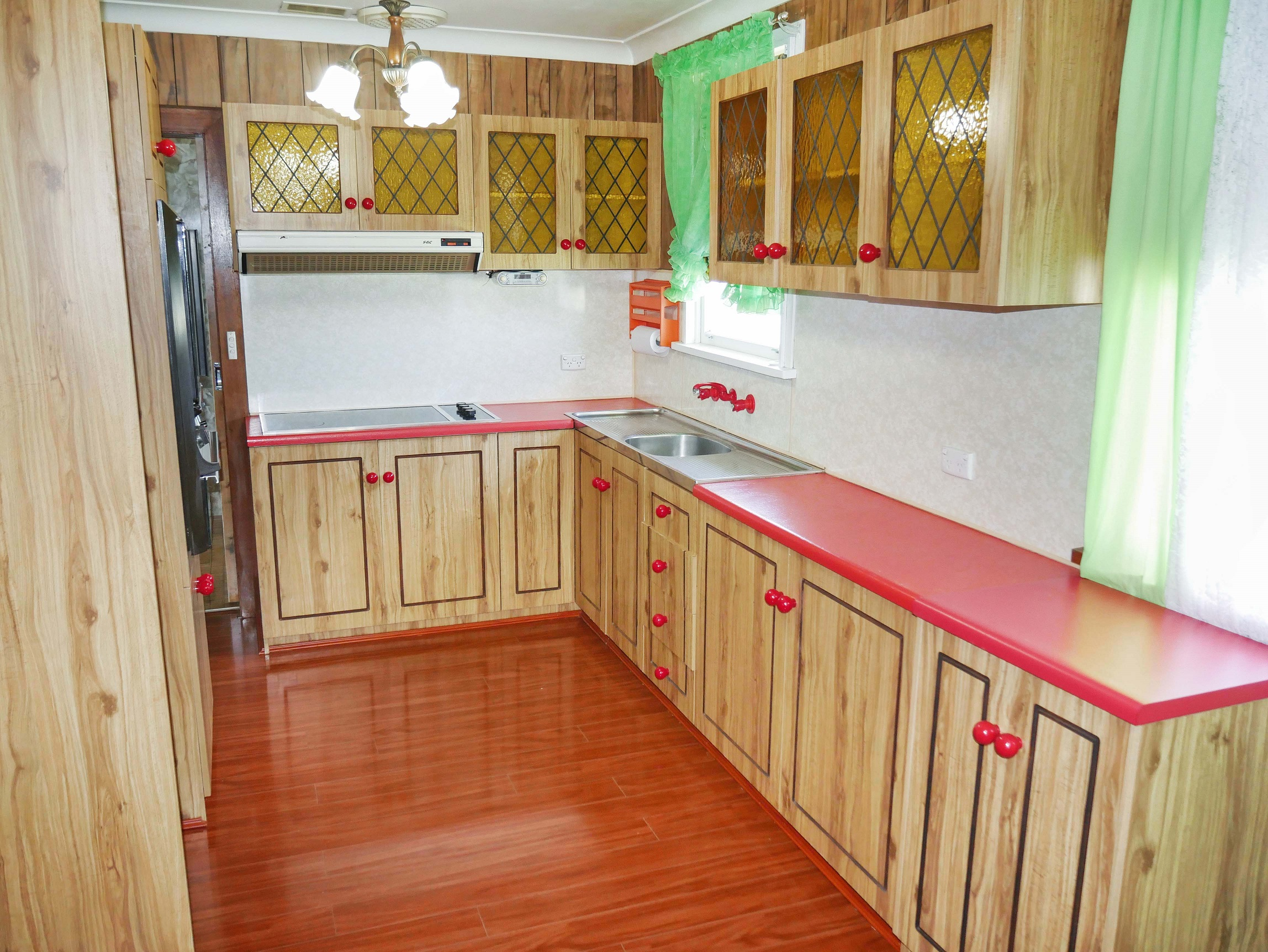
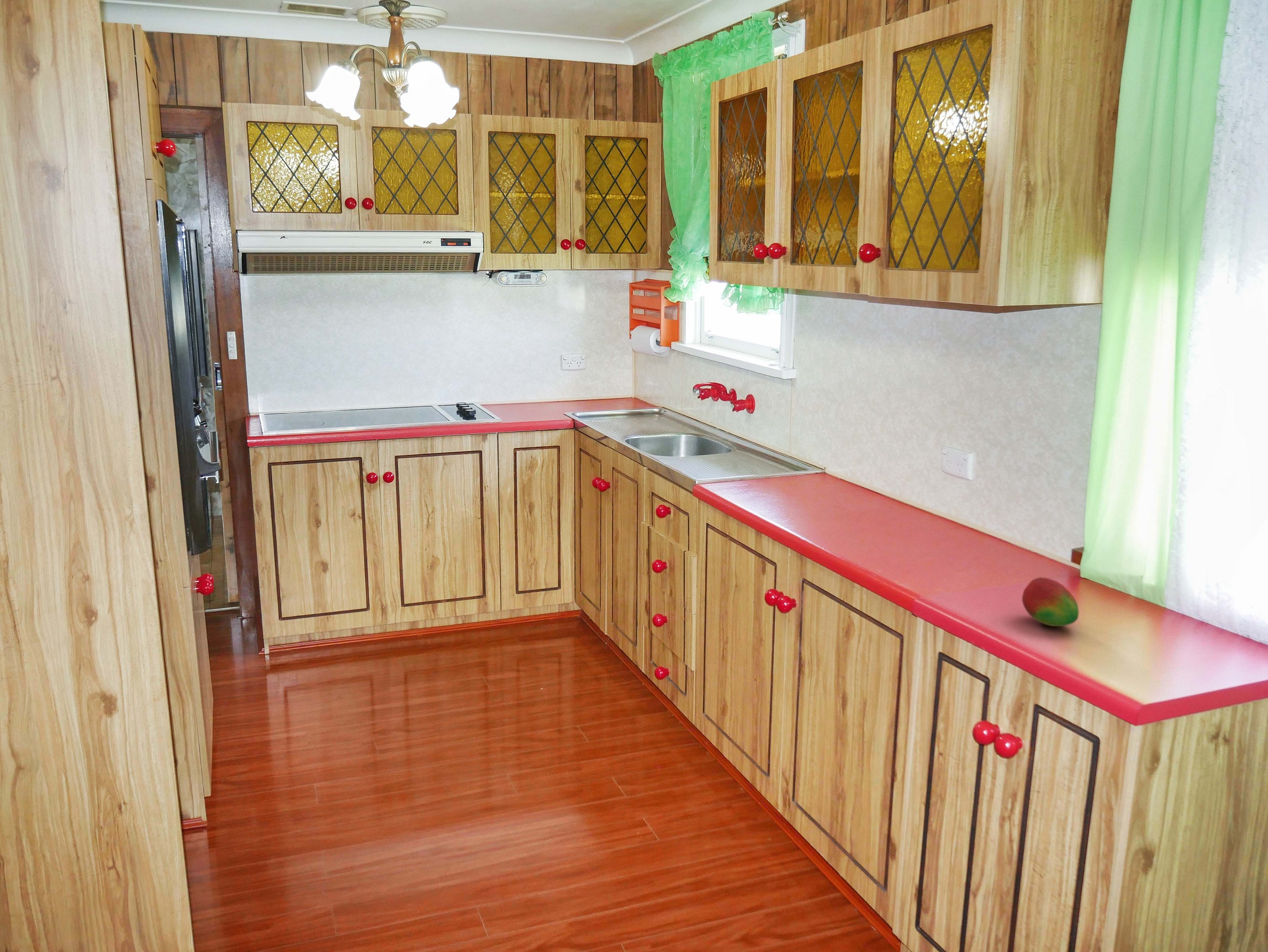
+ fruit [1022,577,1080,627]
